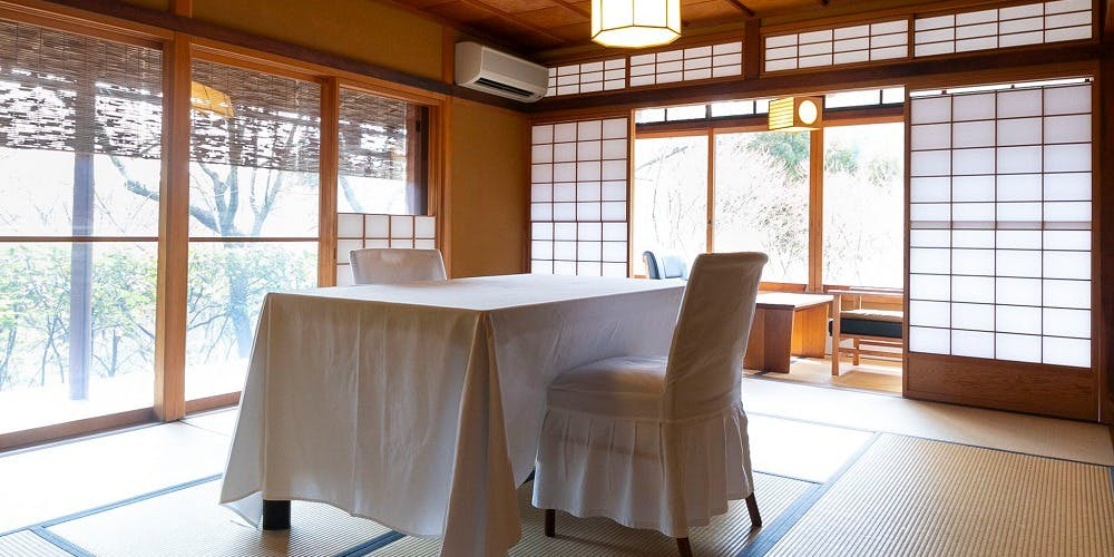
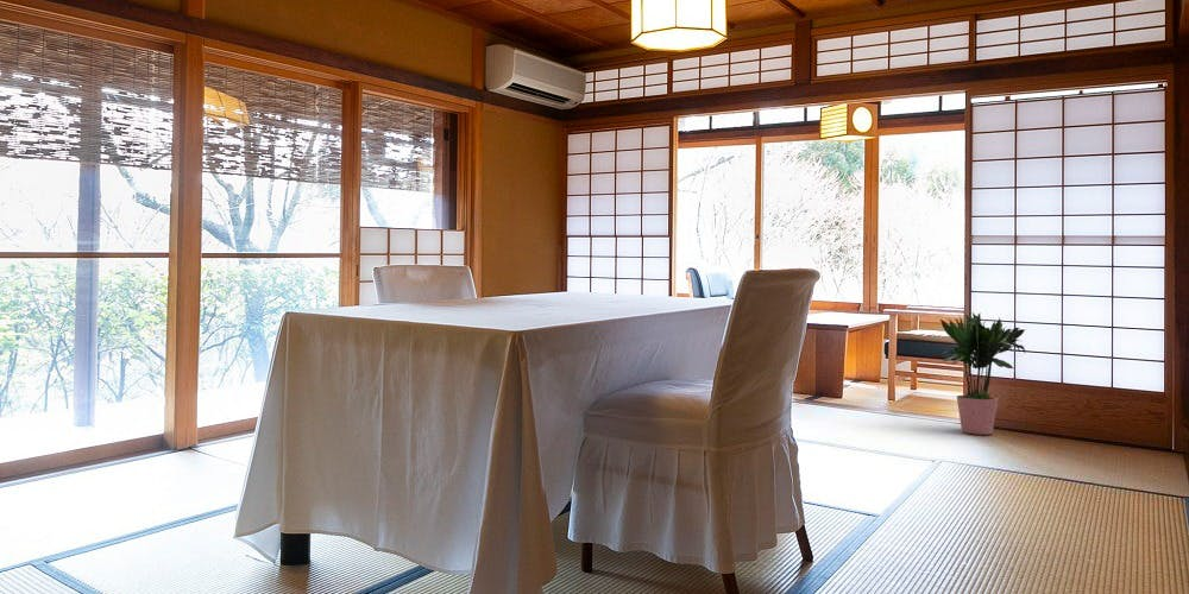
+ potted plant [939,311,1026,436]
